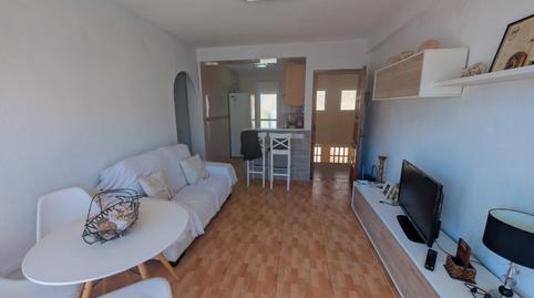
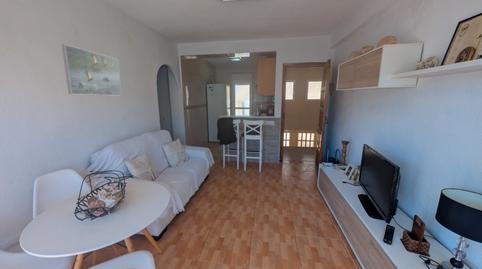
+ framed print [61,43,122,97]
